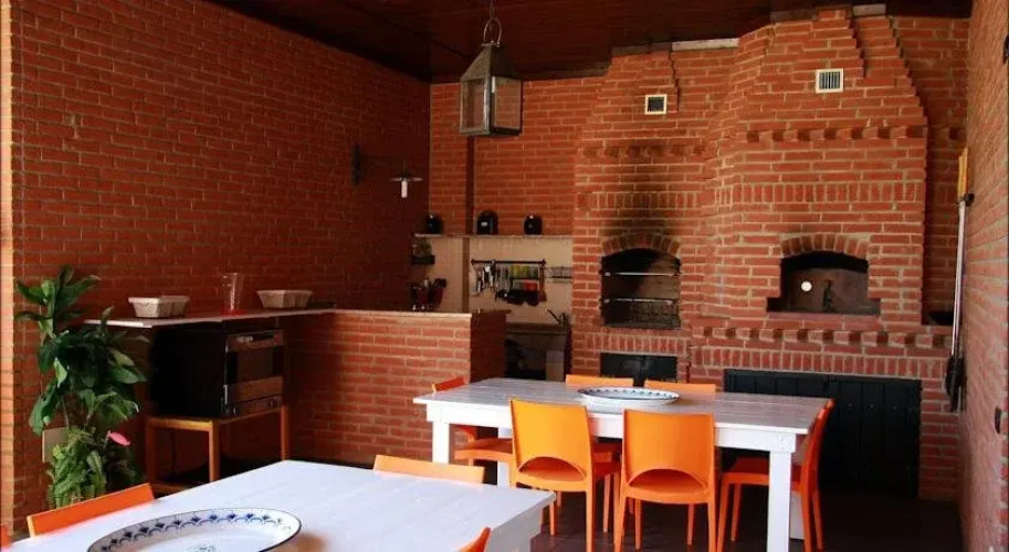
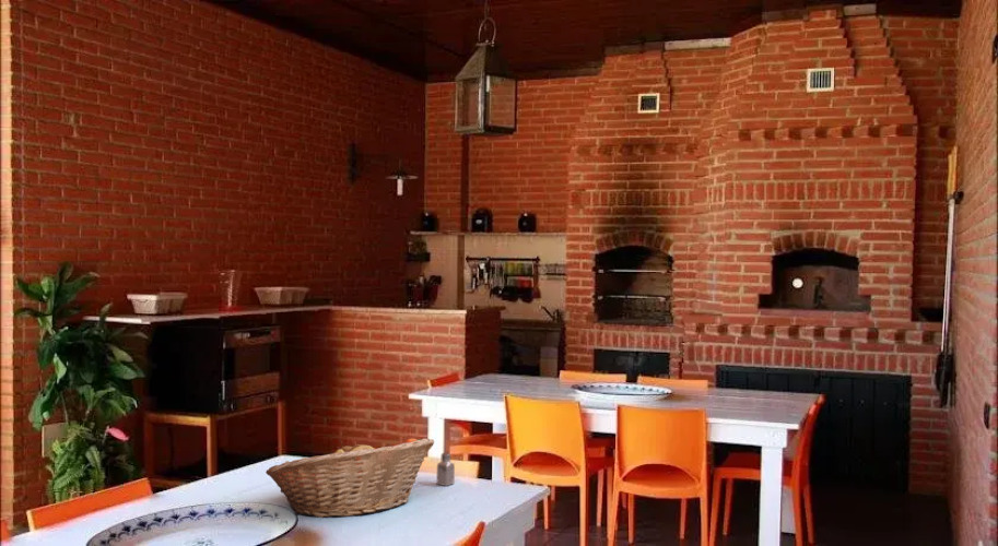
+ saltshaker [436,452,456,487]
+ fruit basket [265,437,435,519]
